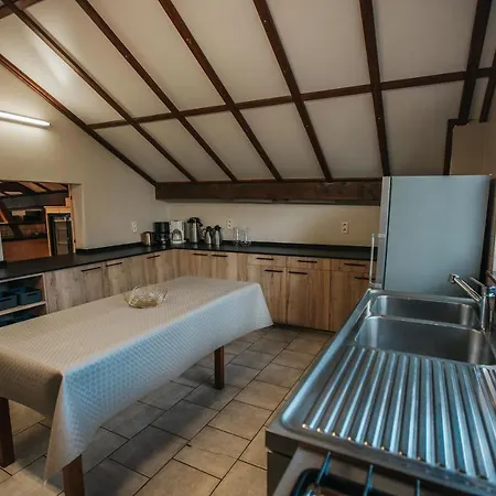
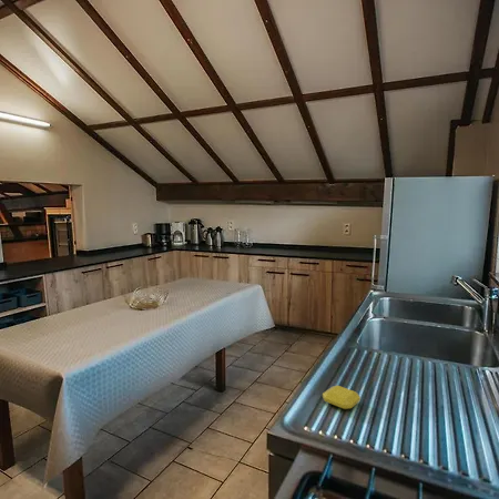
+ soap bar [322,385,361,410]
